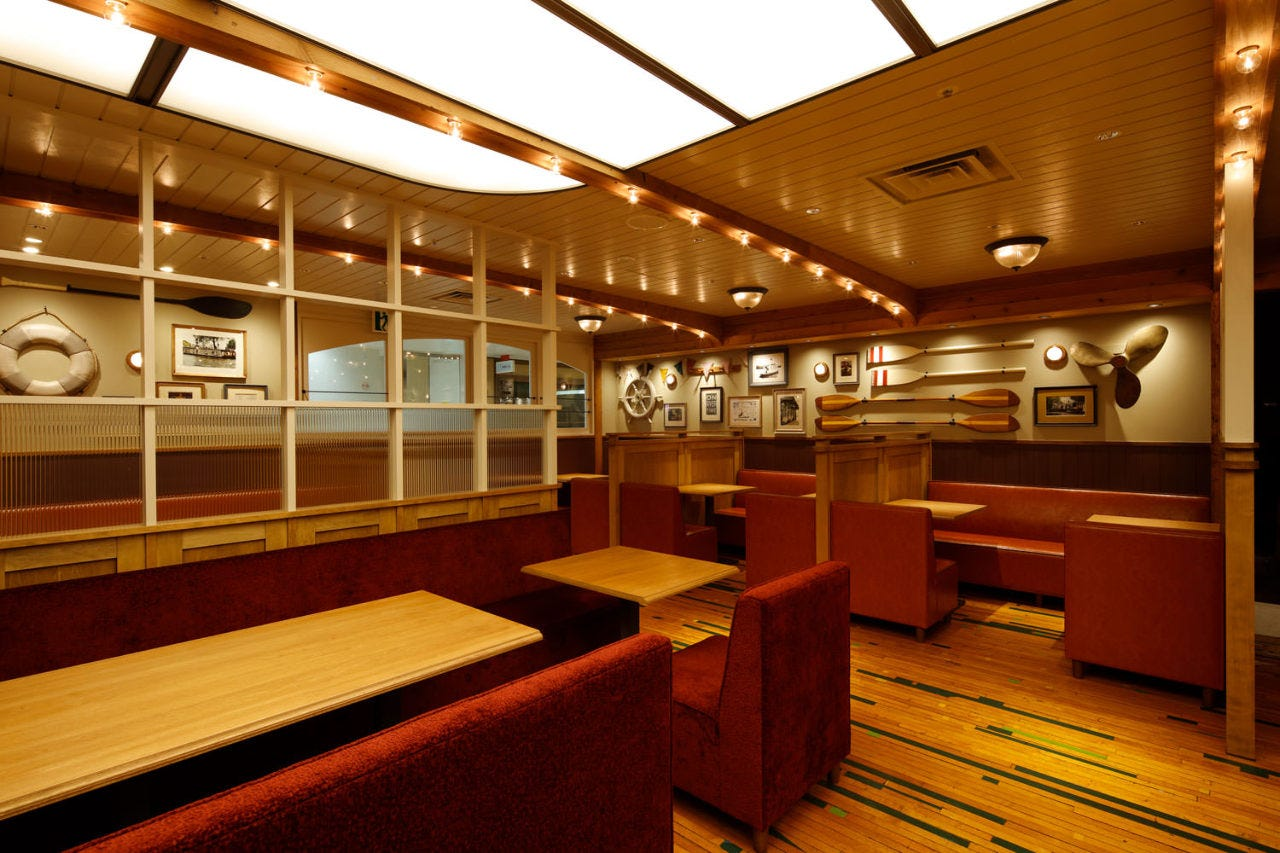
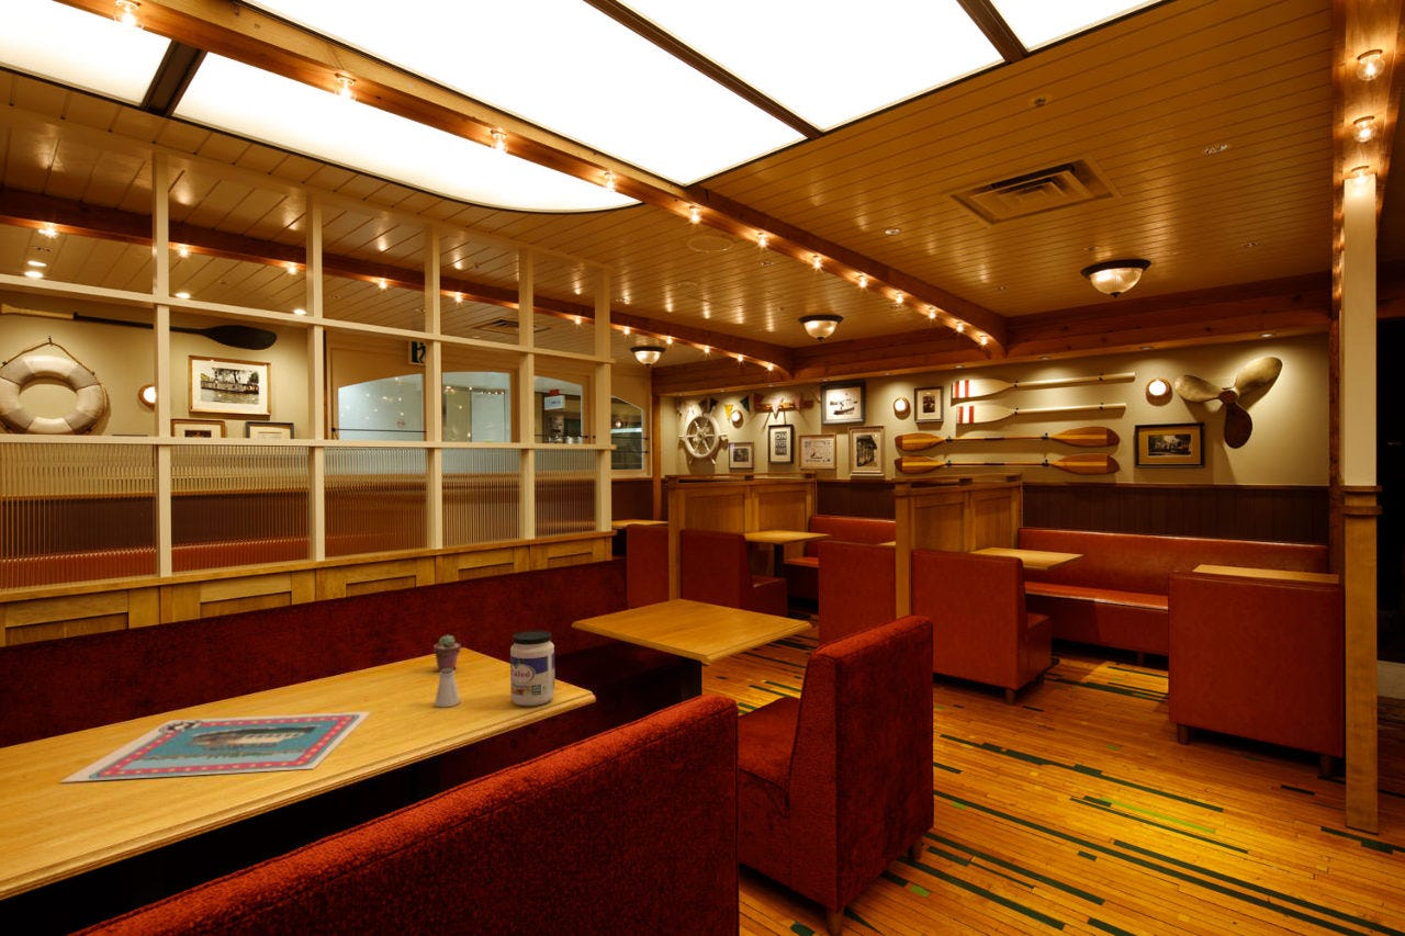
+ postcard [58,710,373,783]
+ jar [509,630,555,707]
+ potted succulent [432,634,462,673]
+ saltshaker [434,668,461,709]
